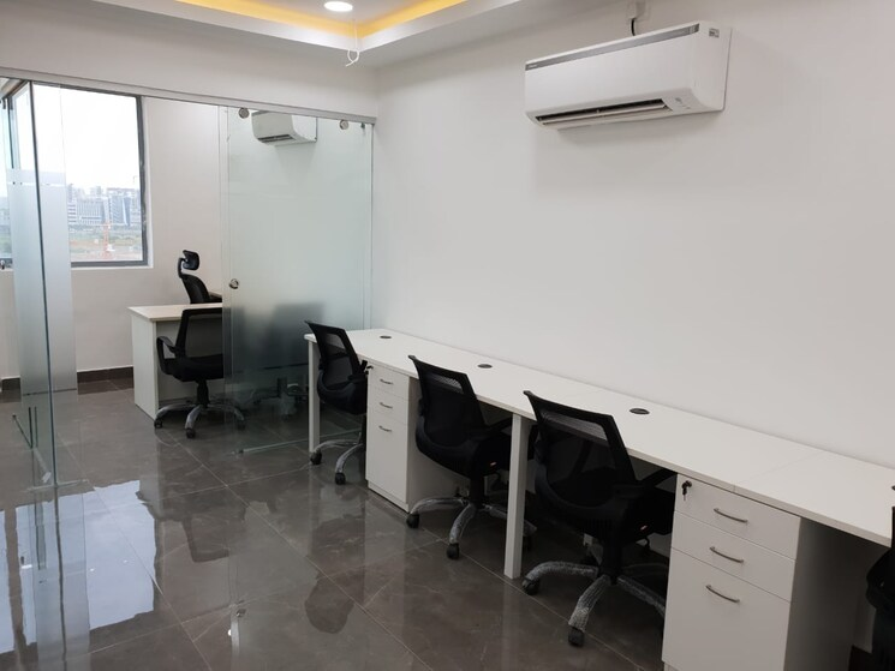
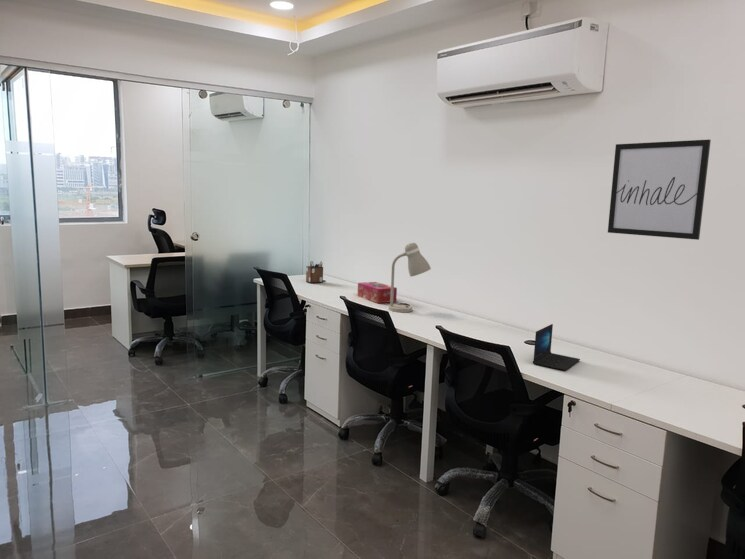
+ desk lamp [387,242,432,313]
+ wall art [607,139,712,241]
+ laptop [532,323,581,371]
+ tissue box [357,281,398,304]
+ desk organizer [305,260,324,284]
